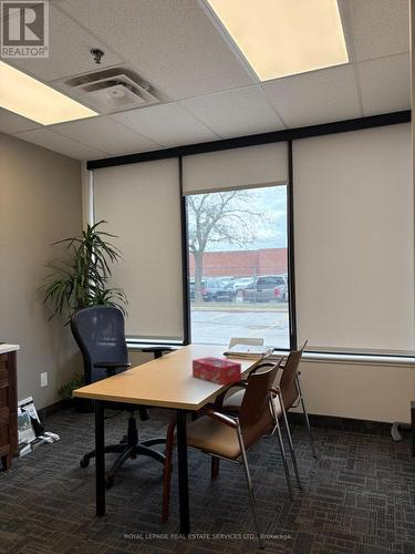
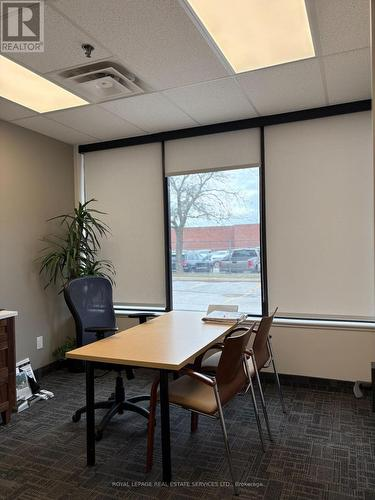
- tissue box [191,356,242,386]
